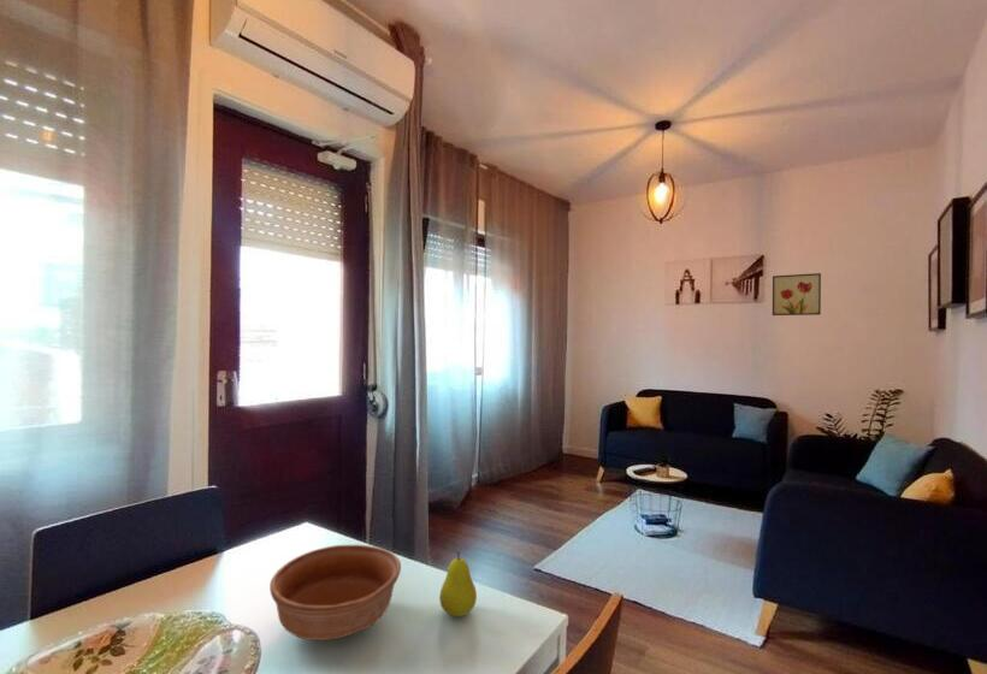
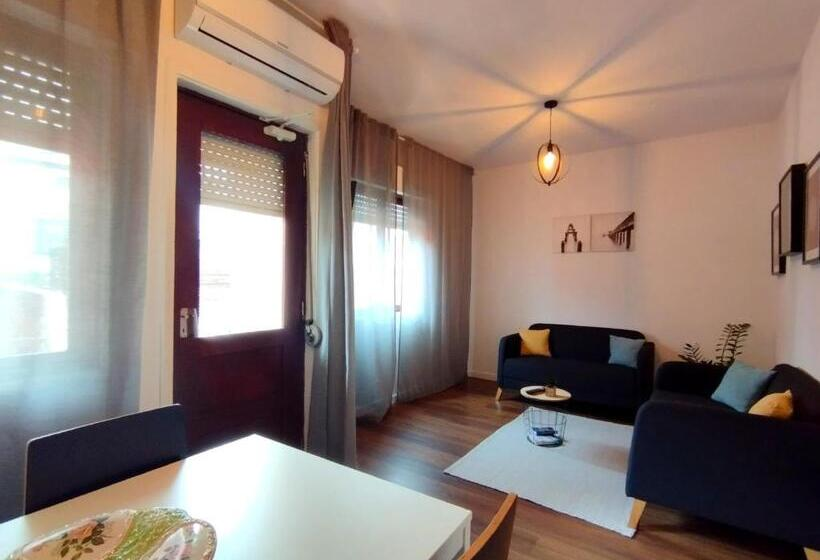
- wall art [772,272,822,317]
- bowl [268,544,402,642]
- fruit [438,550,478,617]
